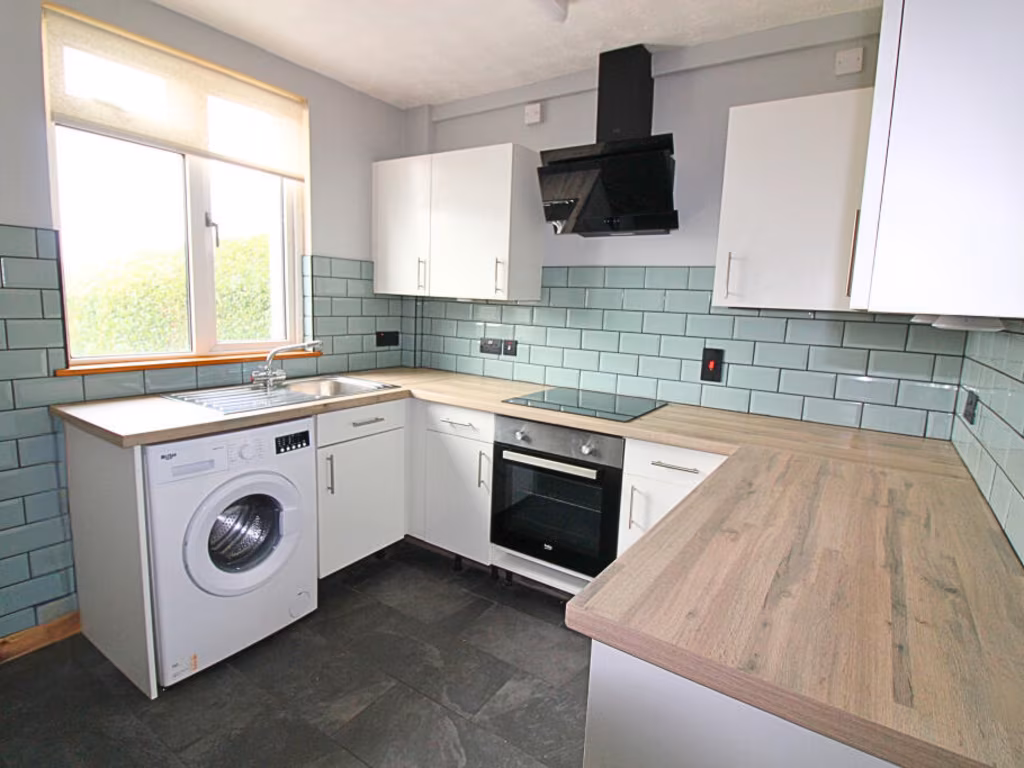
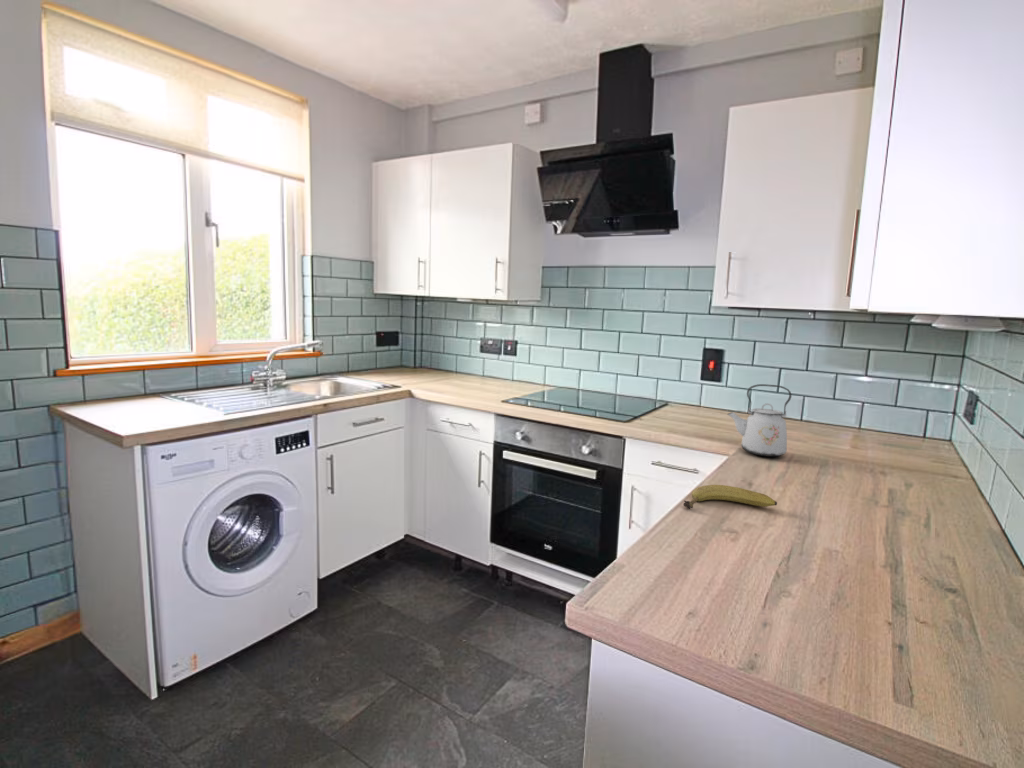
+ fruit [682,484,778,510]
+ kettle [726,383,792,458]
